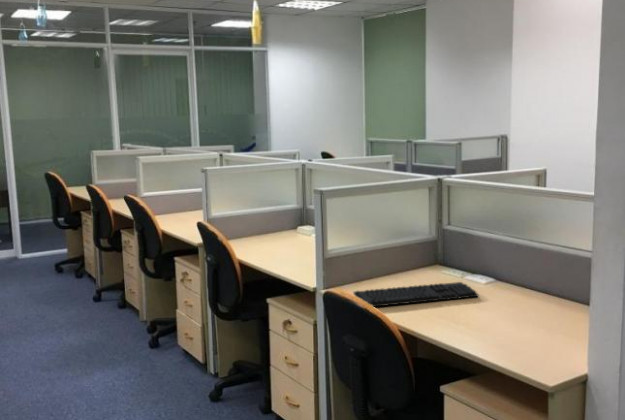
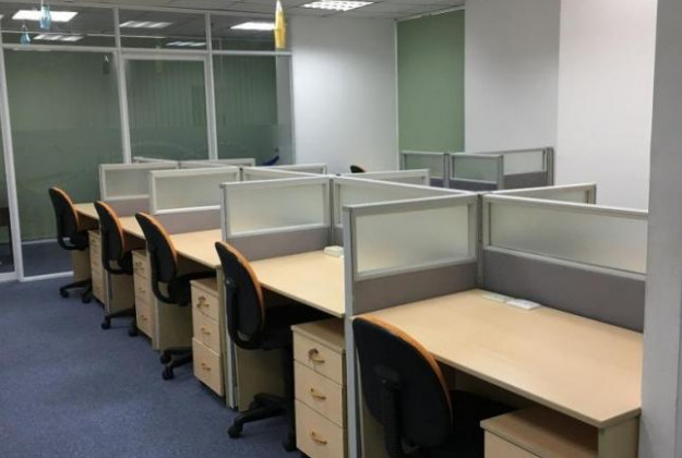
- keyboard [352,281,479,308]
